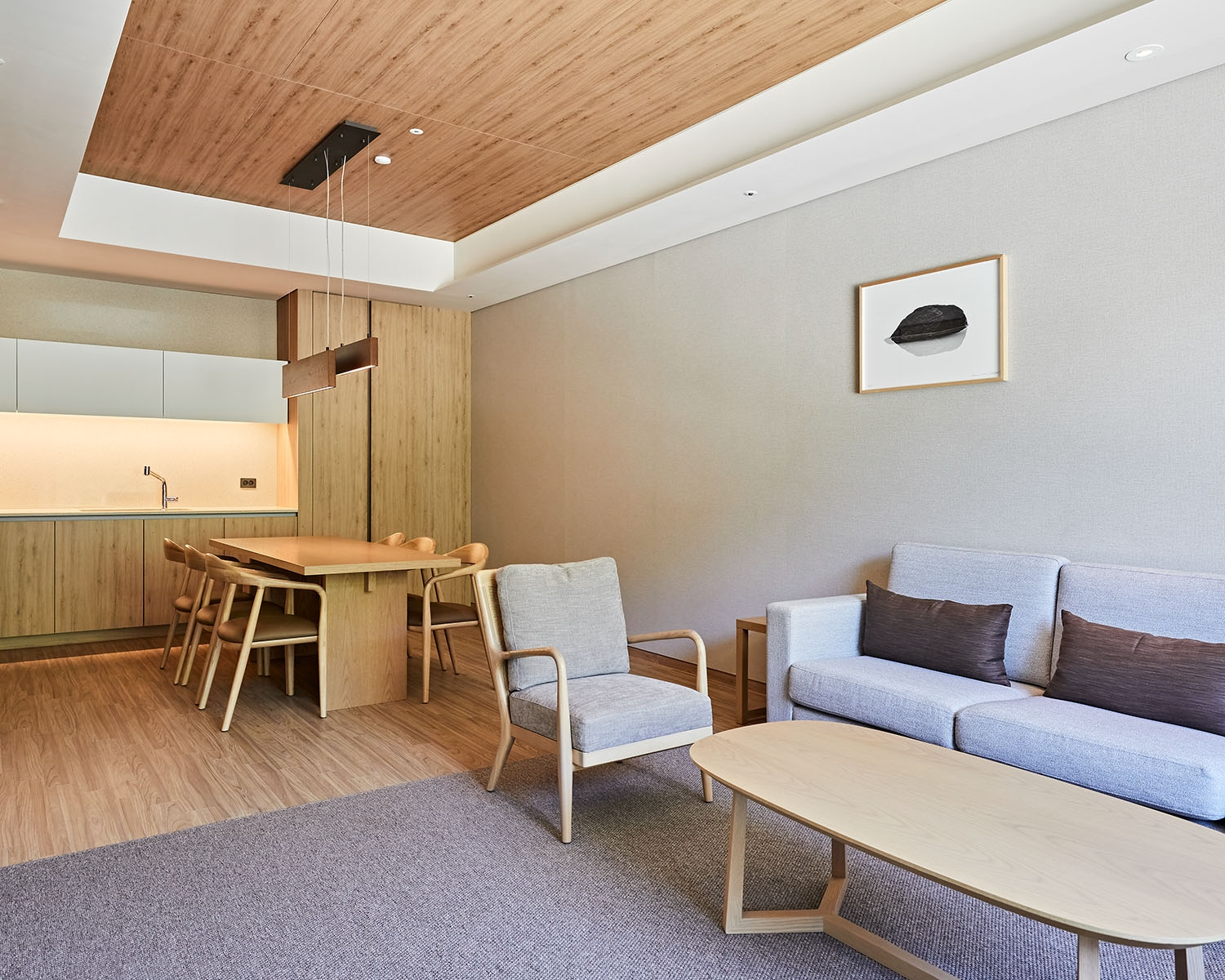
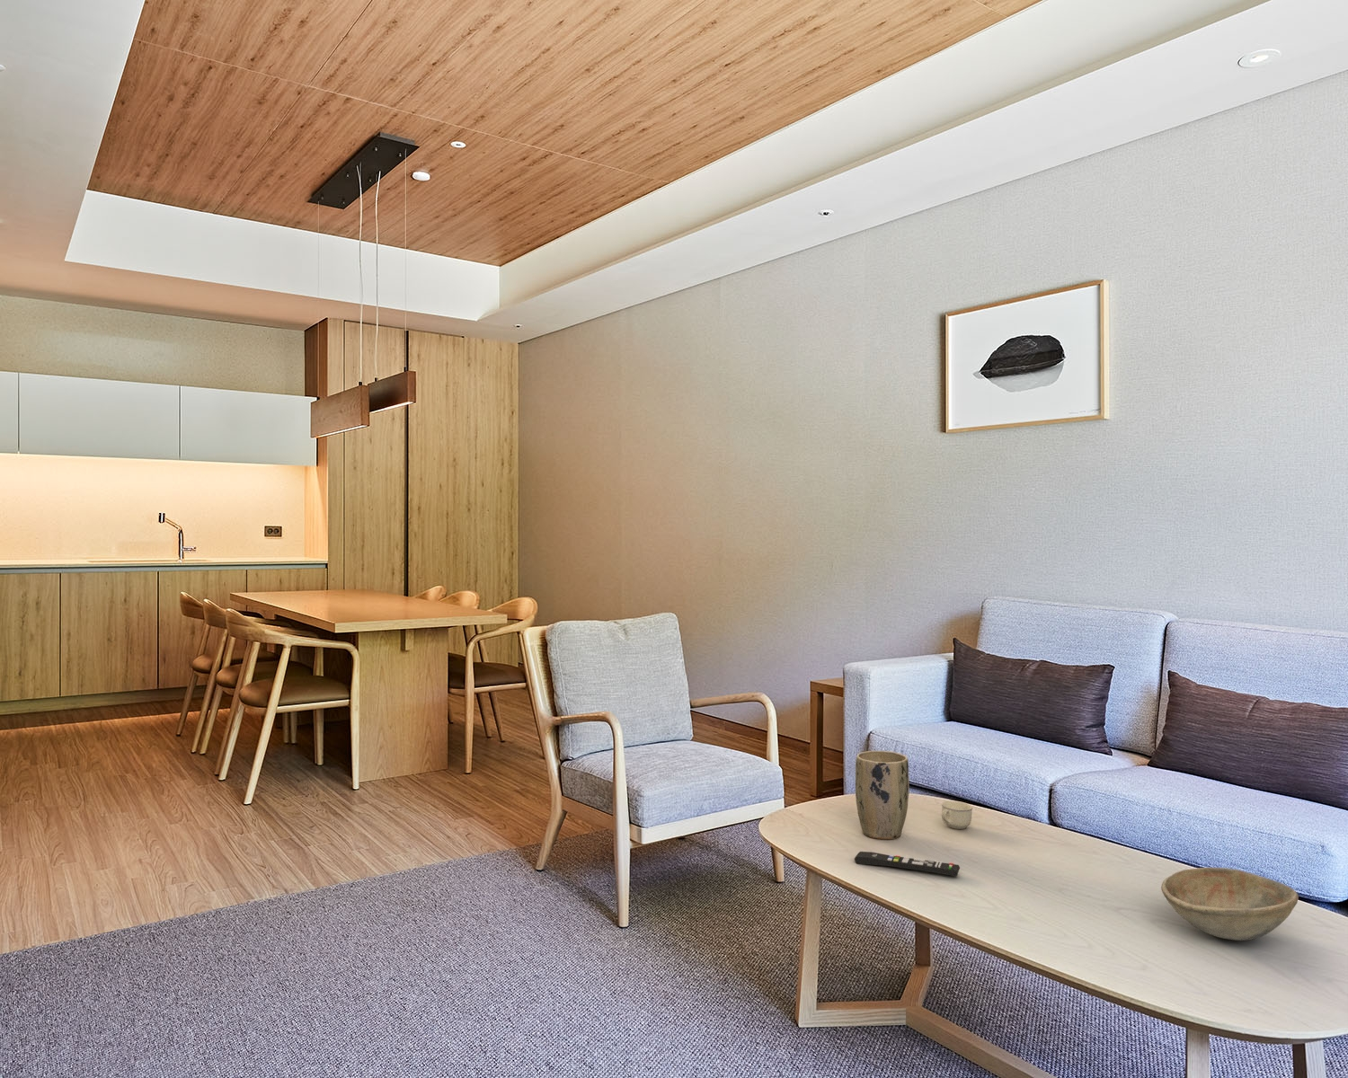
+ plant pot [855,750,909,840]
+ remote control [854,850,961,877]
+ cup [941,801,973,831]
+ bowl [1160,867,1300,942]
